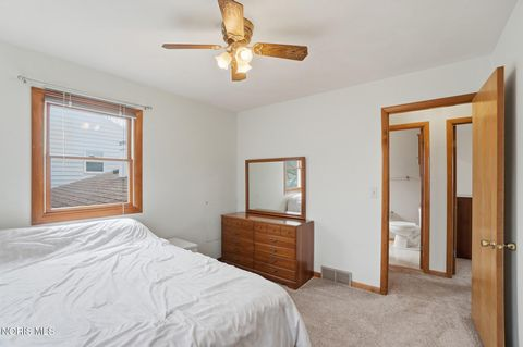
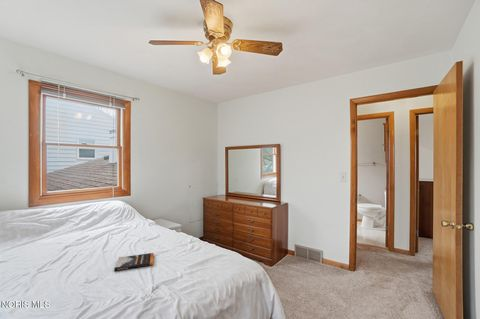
+ book [113,252,155,272]
